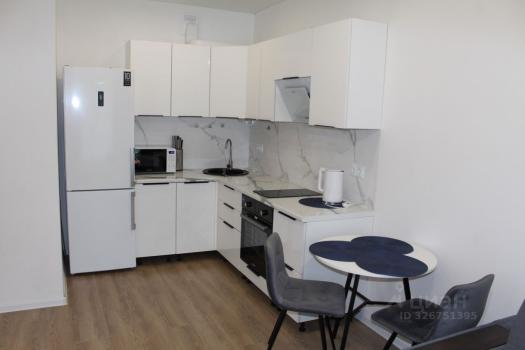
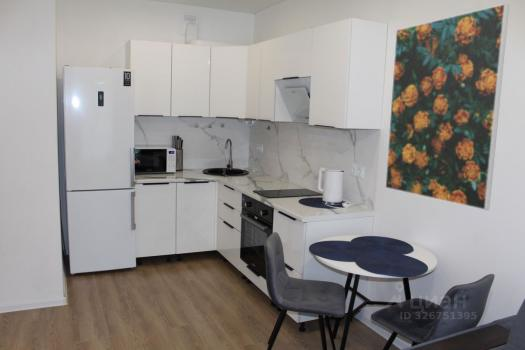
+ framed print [384,3,510,211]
